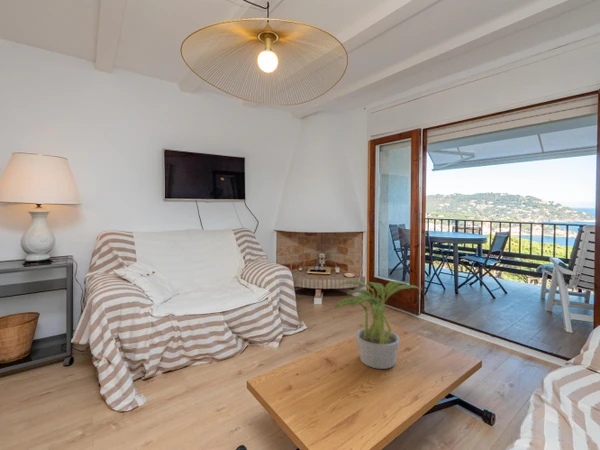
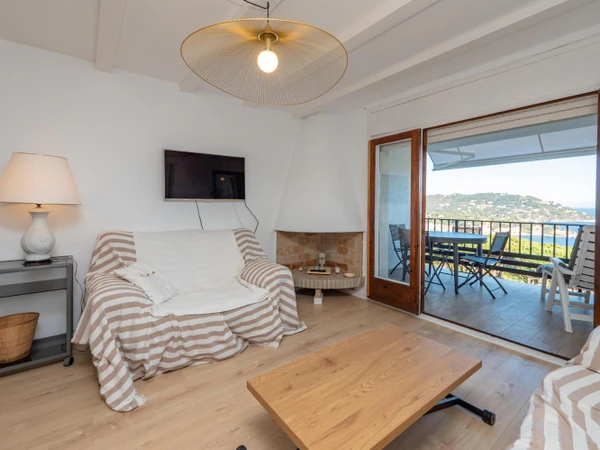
- potted plant [334,279,425,370]
